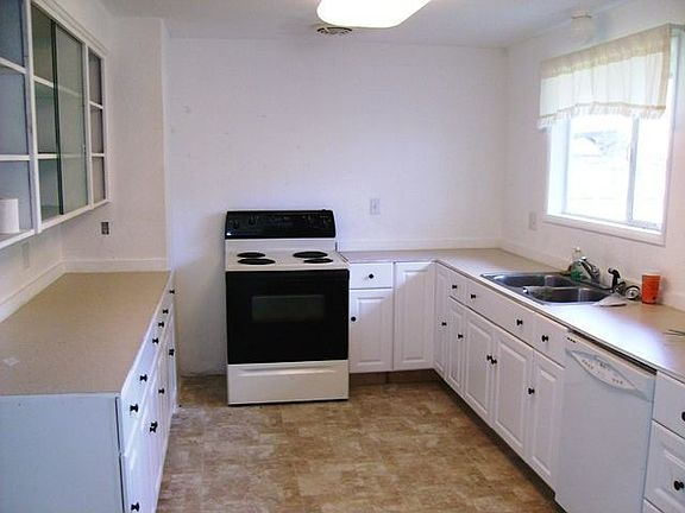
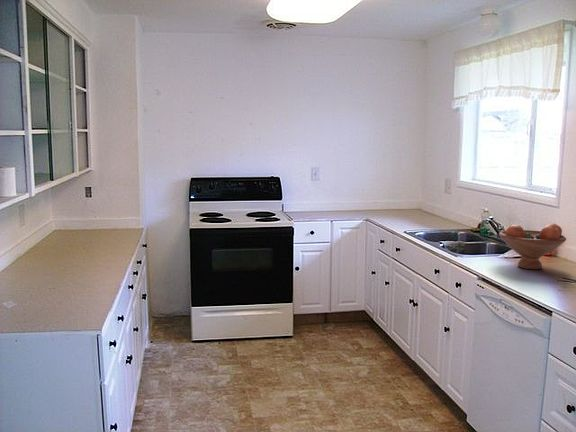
+ fruit bowl [498,222,567,270]
